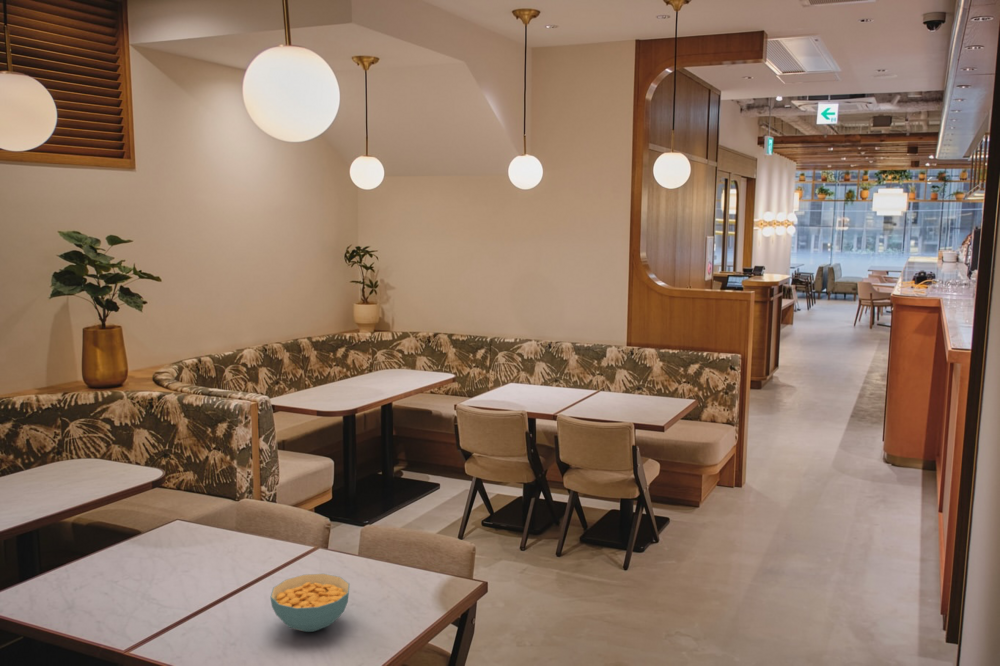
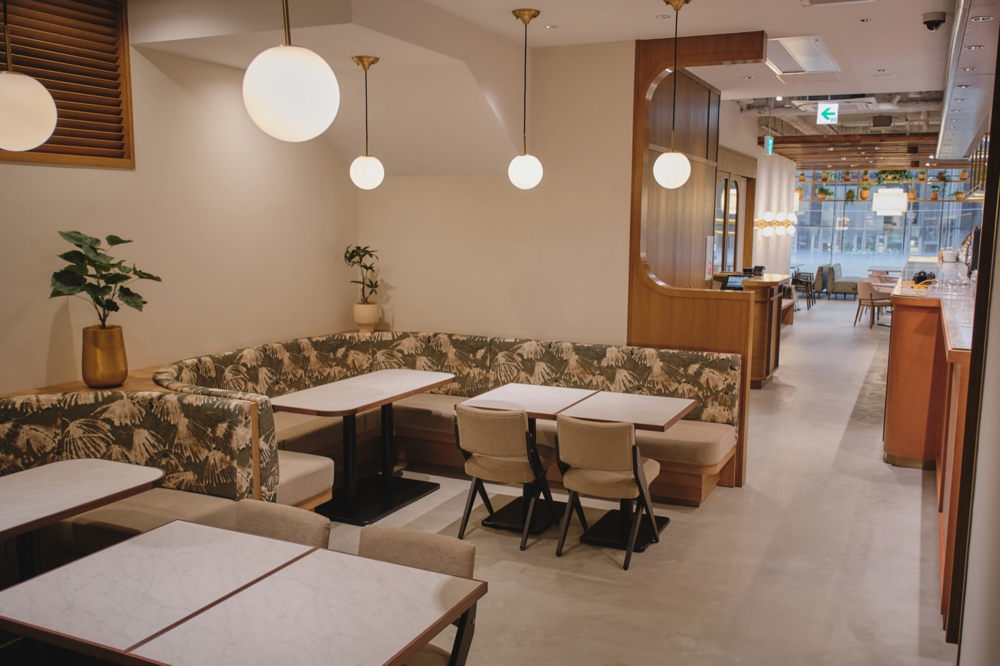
- cereal bowl [269,573,351,633]
